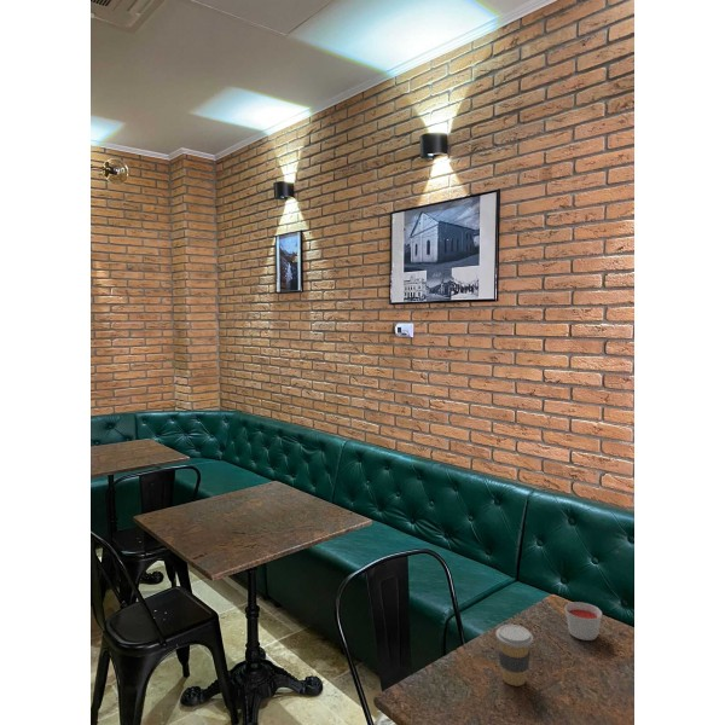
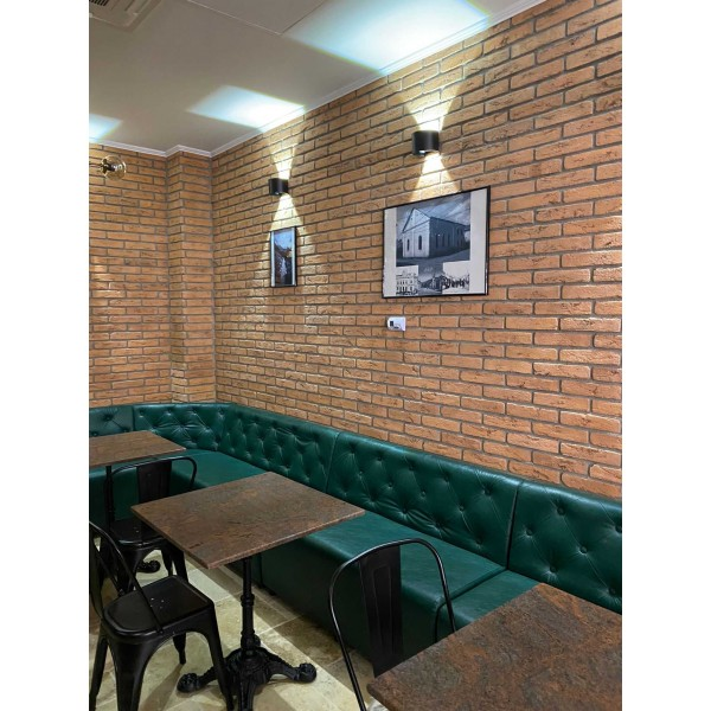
- candle [564,601,603,642]
- coffee cup [494,624,534,688]
